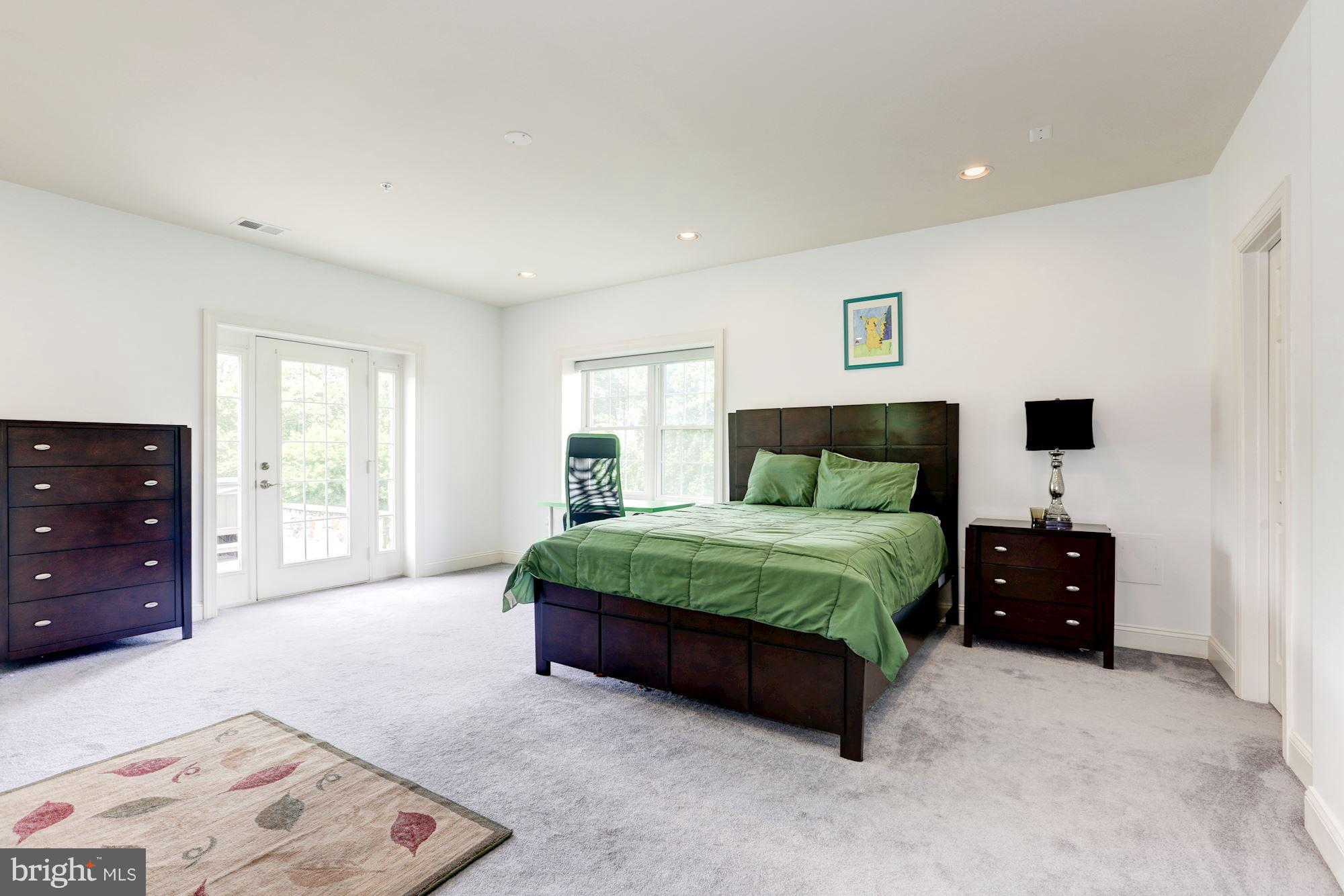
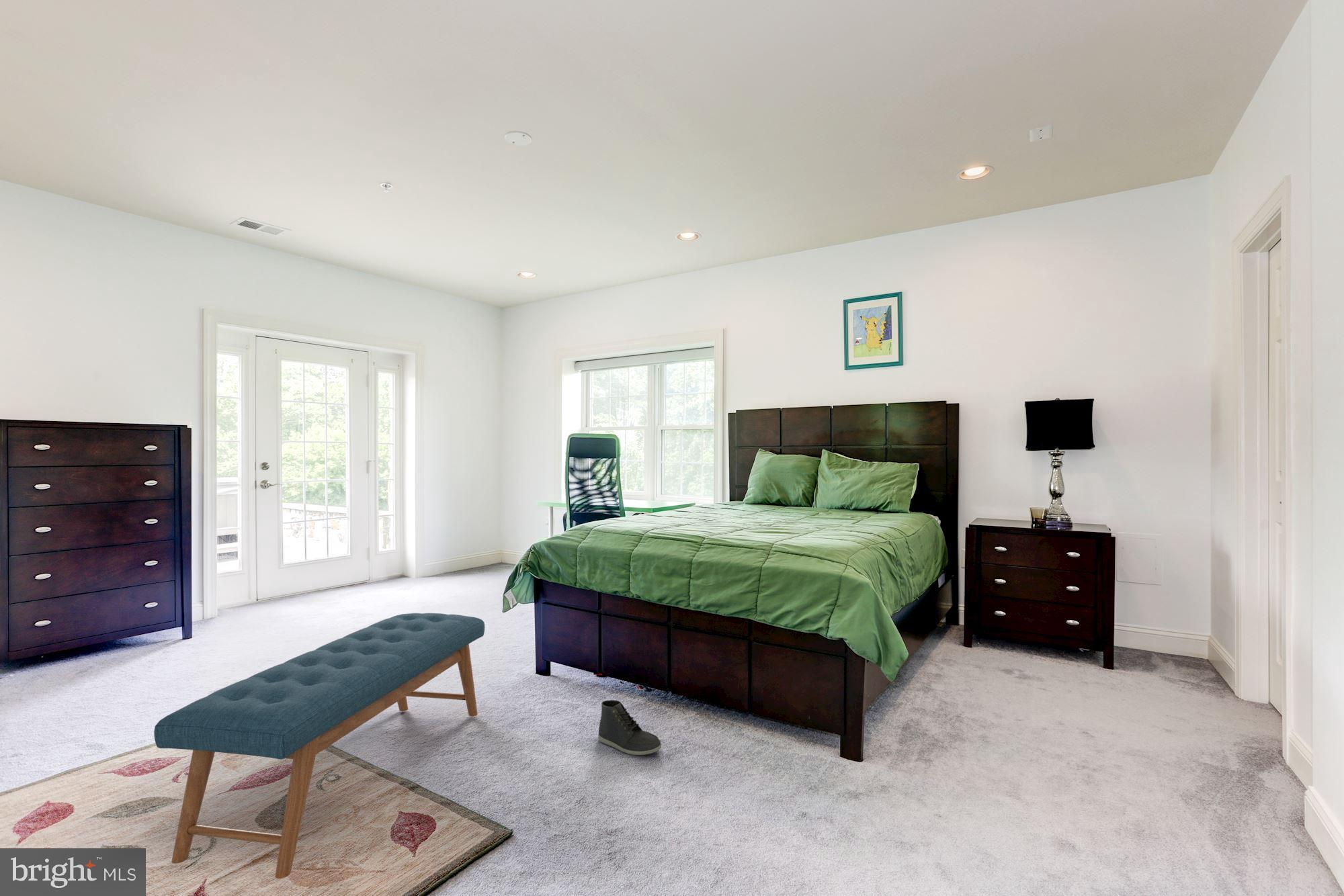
+ sneaker [597,699,662,756]
+ bench [153,613,485,879]
